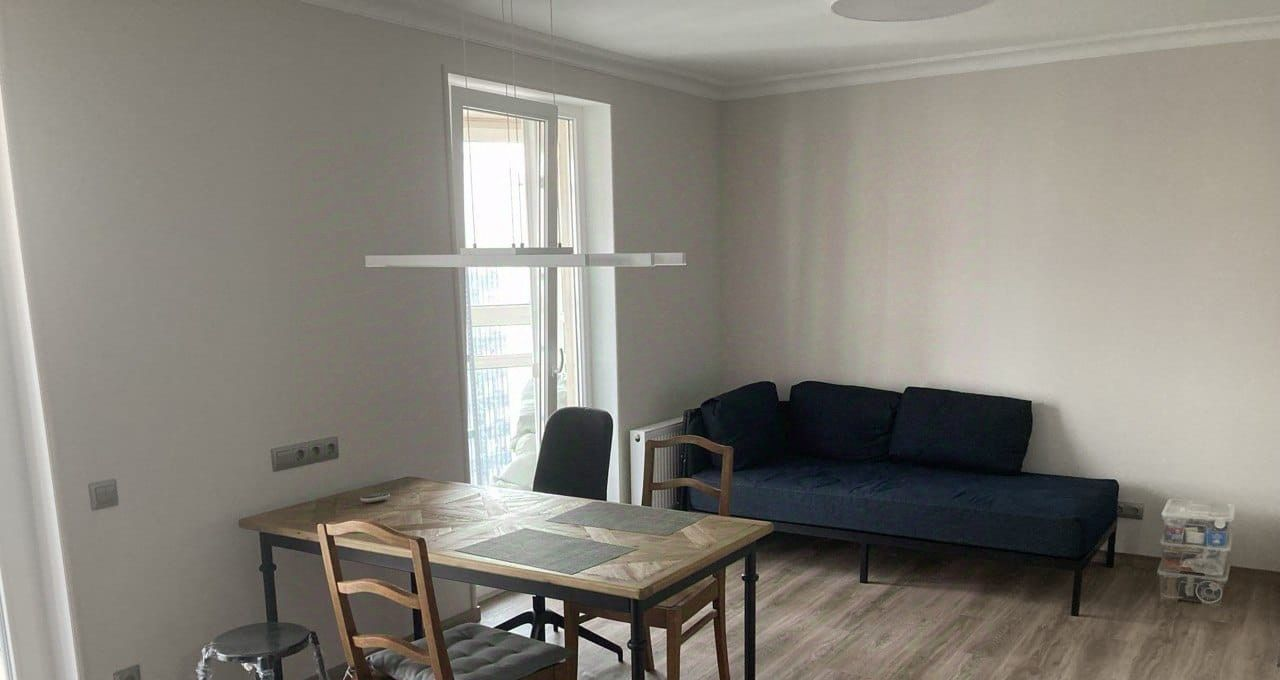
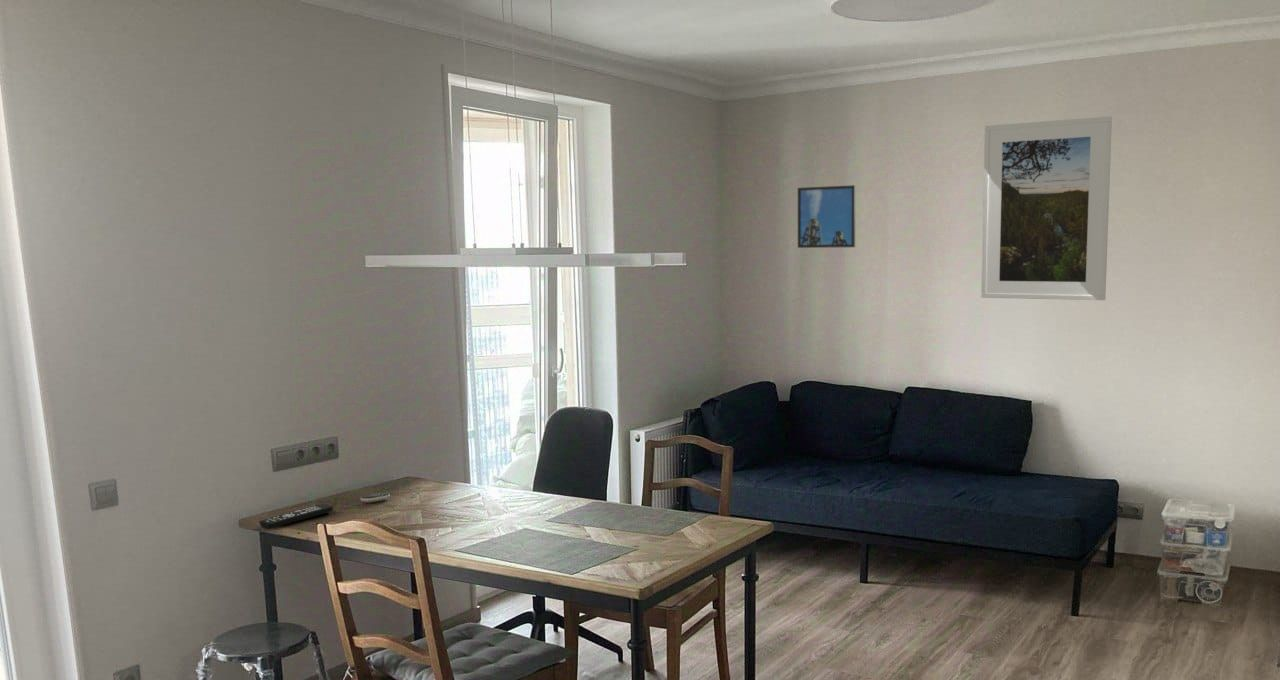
+ remote control [258,503,334,530]
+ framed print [797,184,857,249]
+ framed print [980,115,1113,301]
